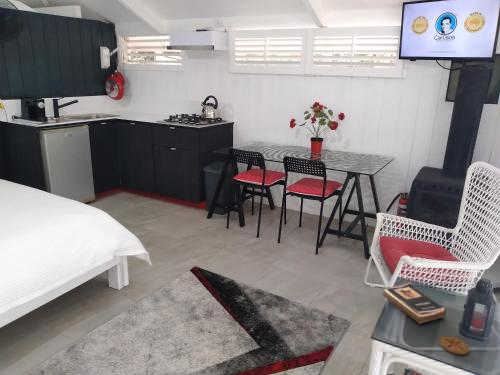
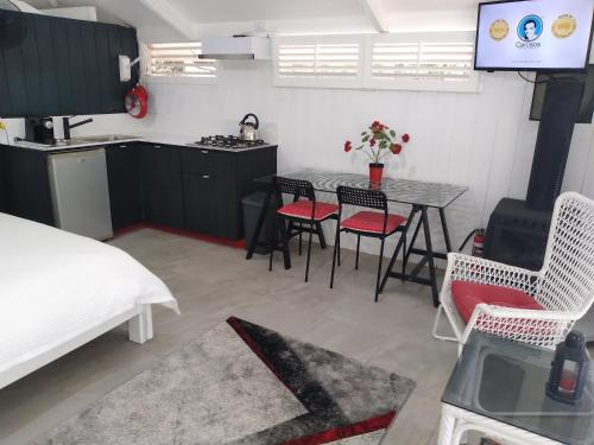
- book [382,281,447,325]
- coaster [438,335,470,356]
